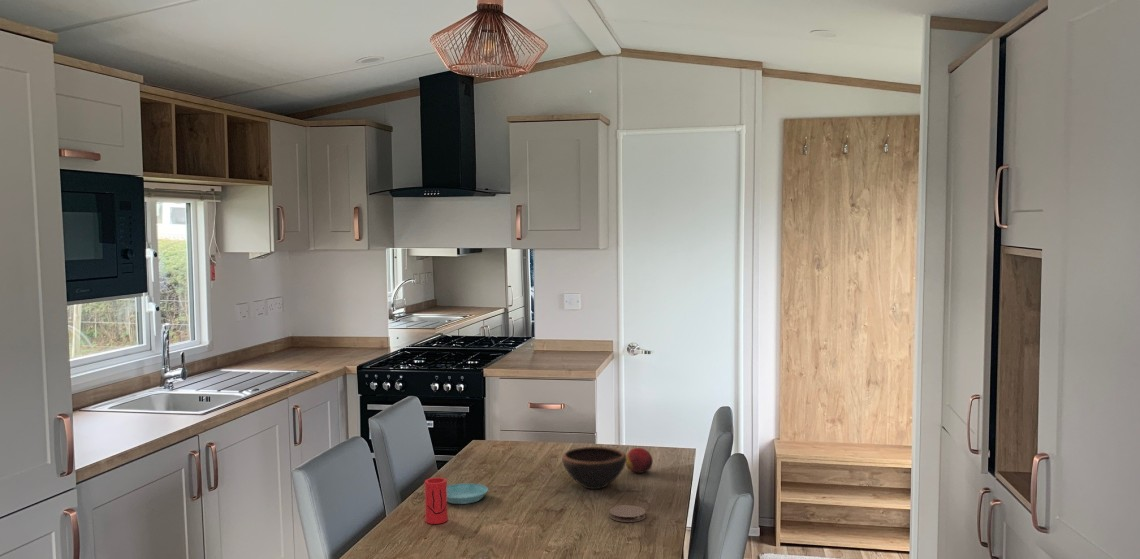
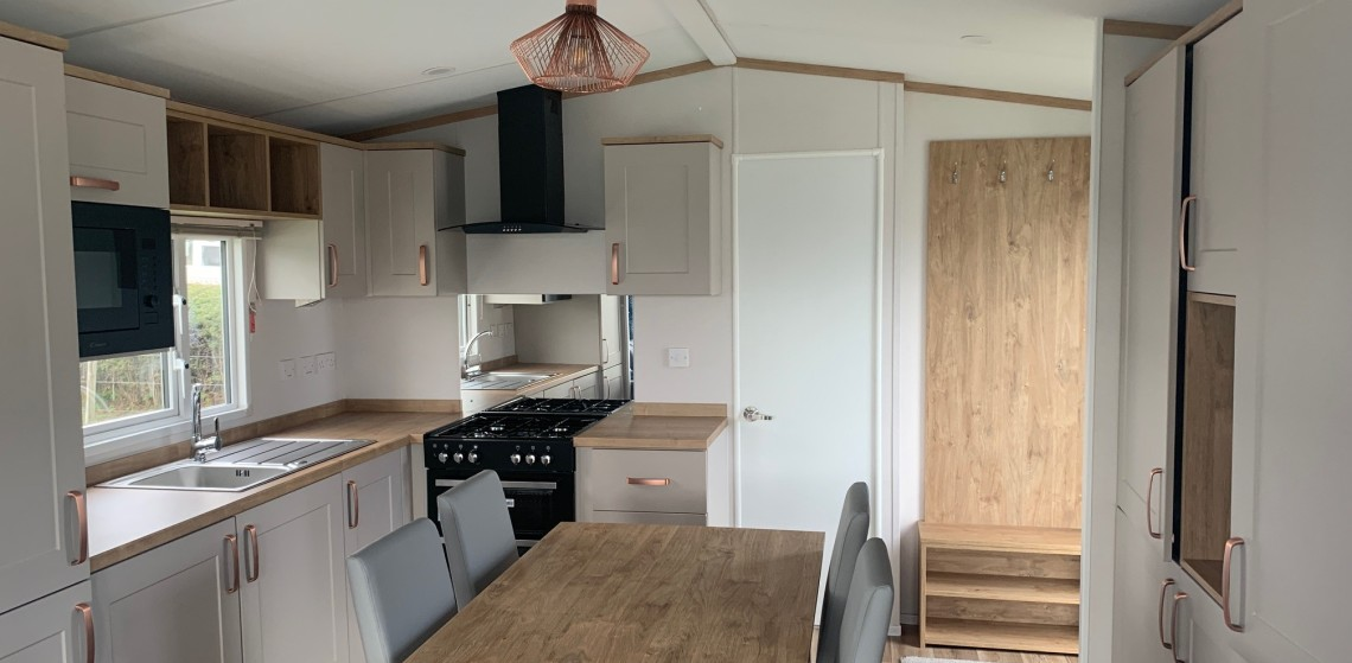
- bowl [561,446,627,490]
- fruit [625,447,654,474]
- saucer [447,482,489,505]
- coaster [609,504,646,523]
- cup [424,477,448,525]
